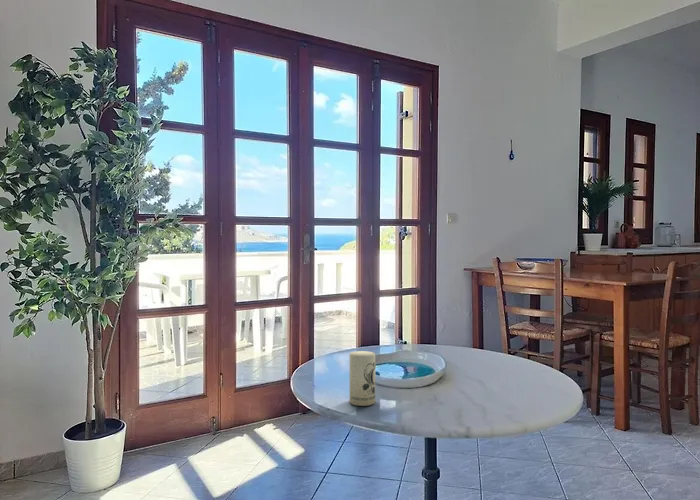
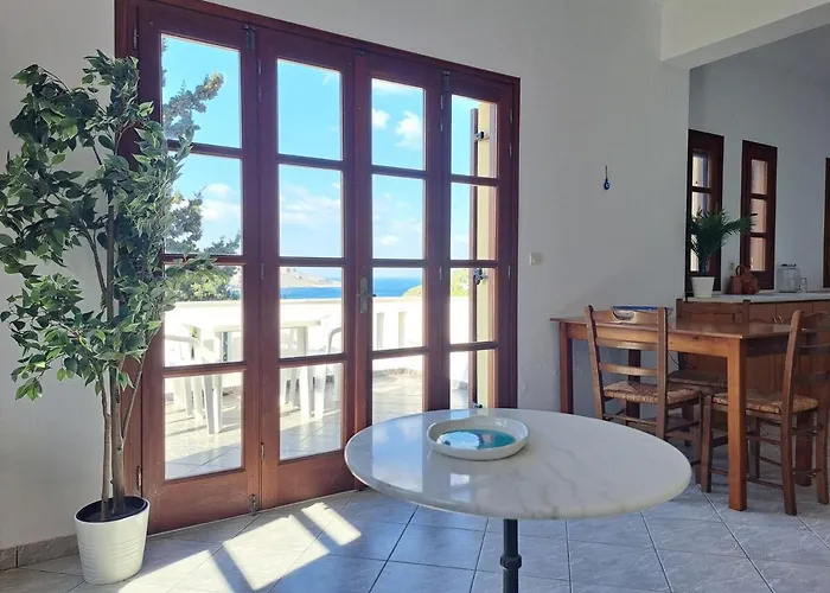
- candle [348,350,376,407]
